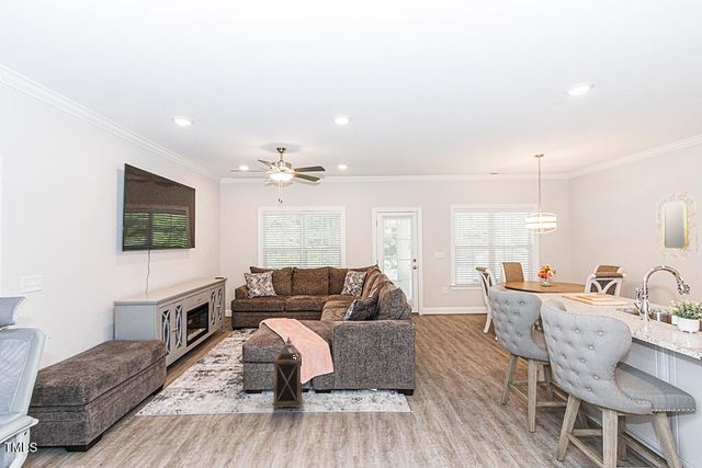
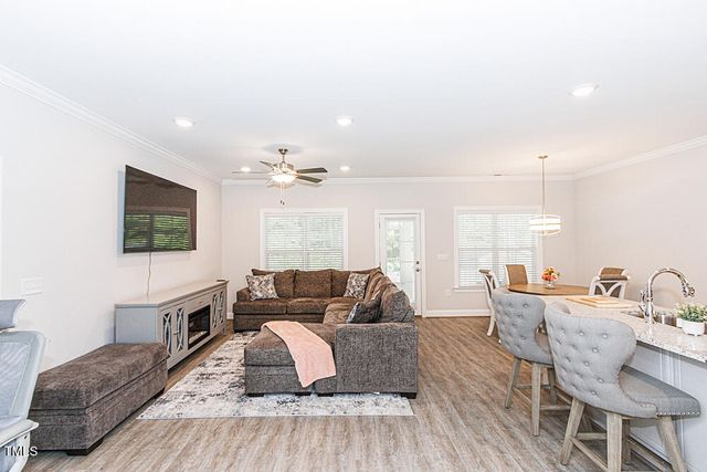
- home mirror [655,192,699,260]
- lantern [273,336,304,410]
